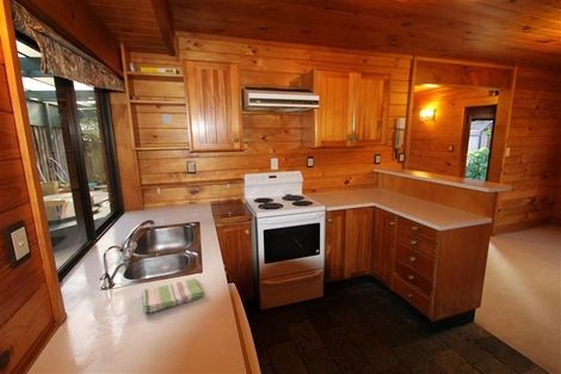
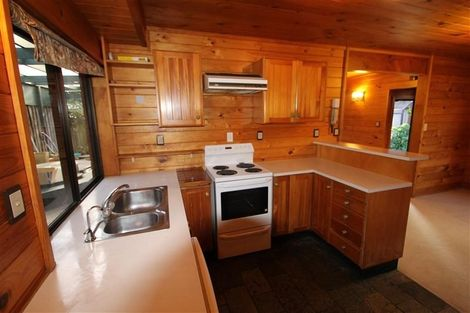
- dish towel [141,277,204,315]
